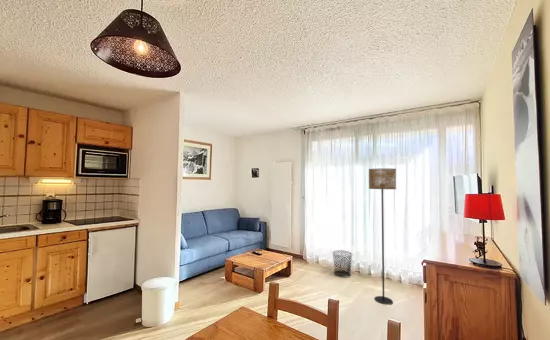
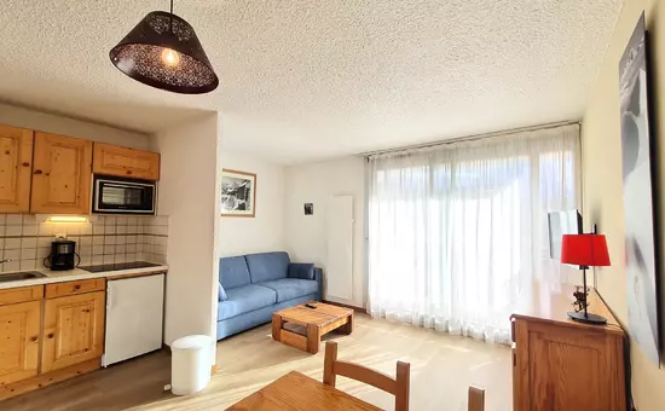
- floor lamp [368,167,397,306]
- waste bin [331,249,354,278]
